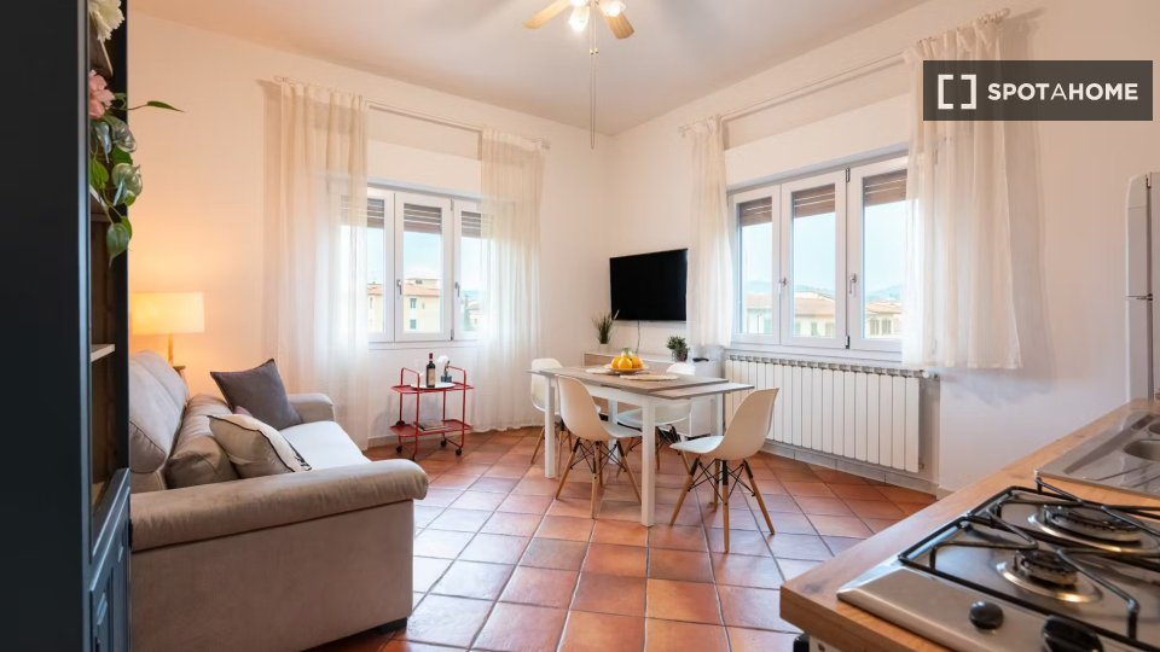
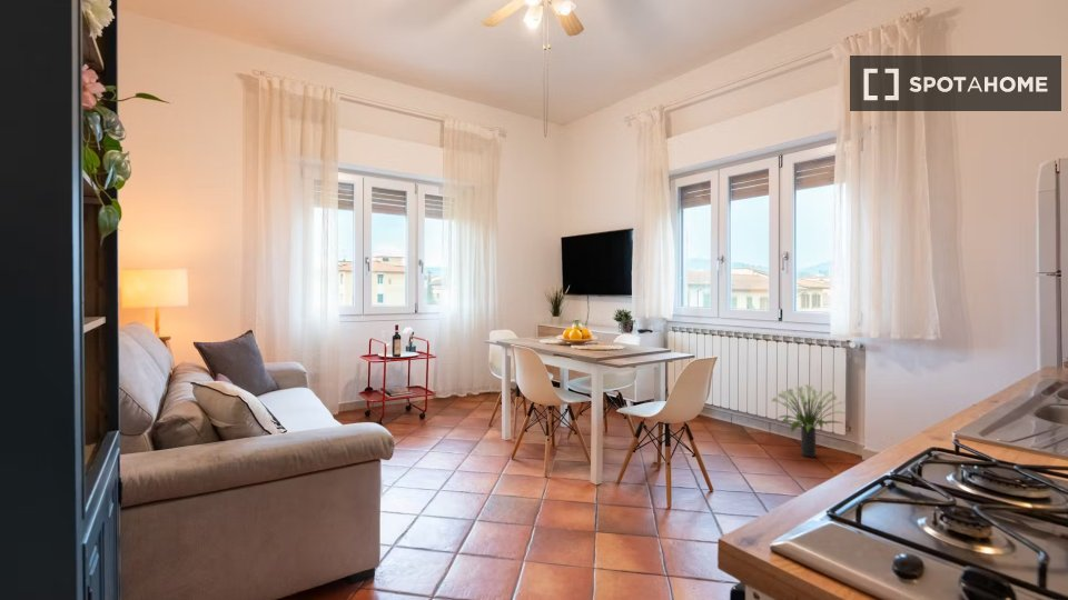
+ potted plant [770,383,847,459]
